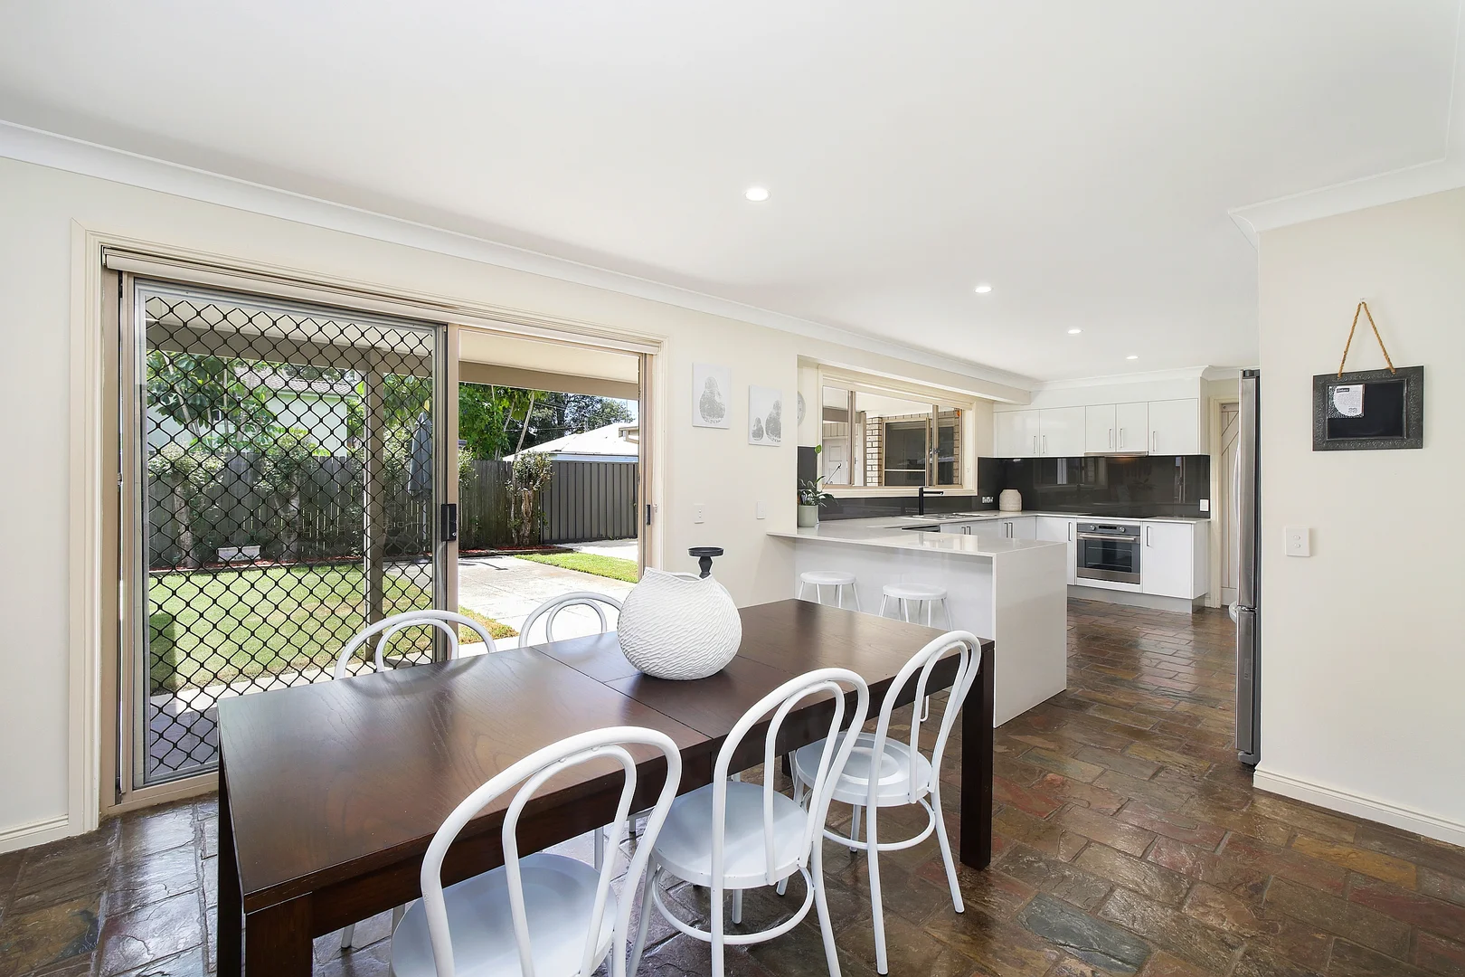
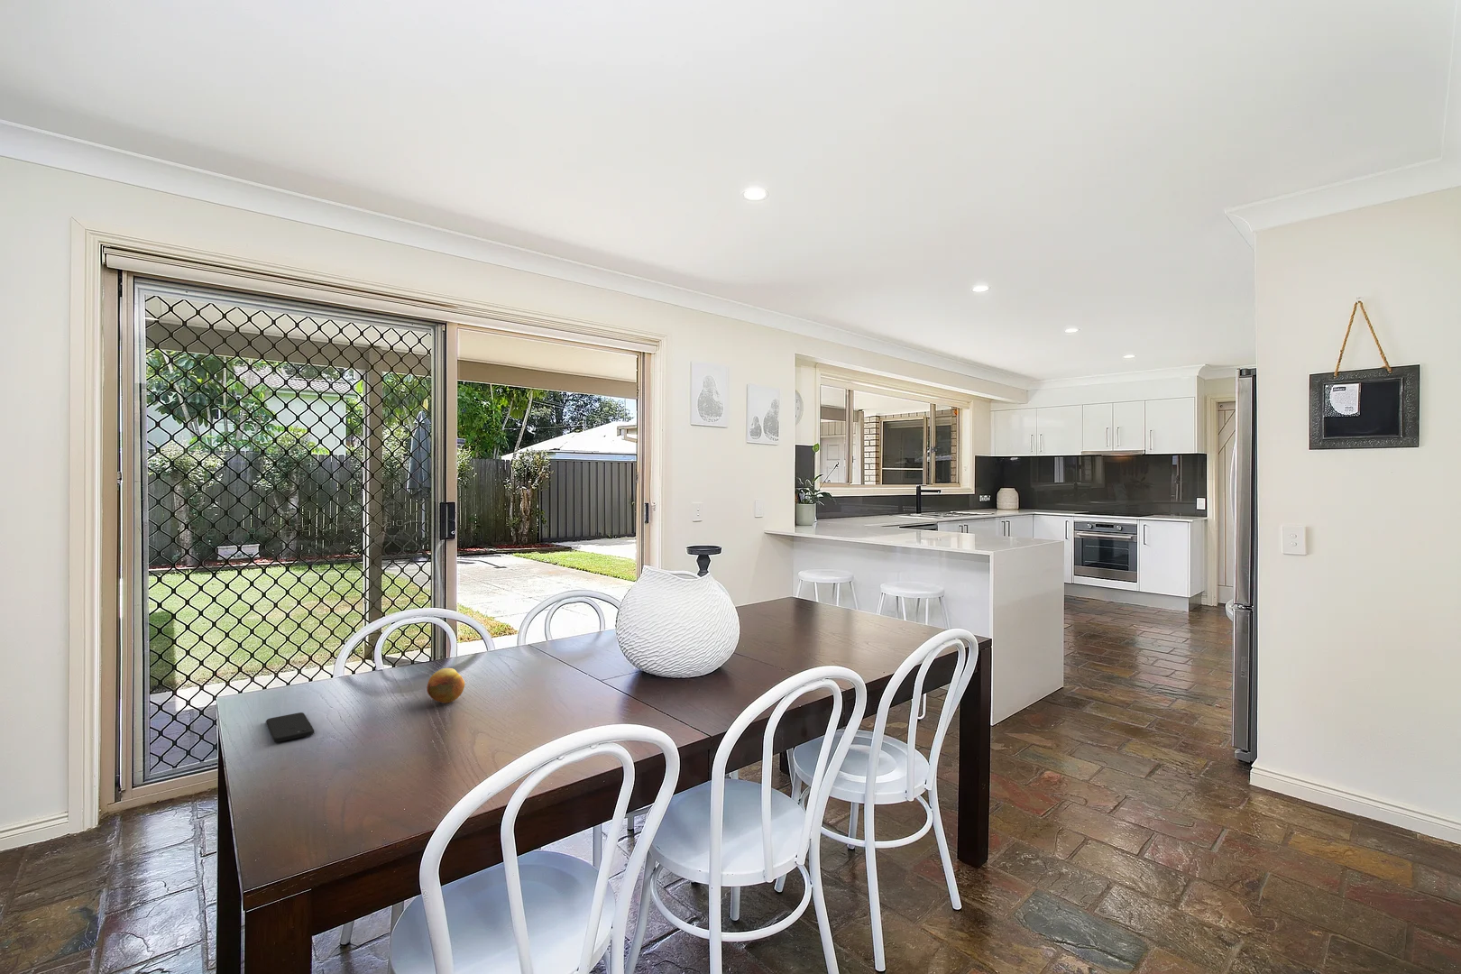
+ smartphone [265,712,315,744]
+ fruit [426,667,465,704]
